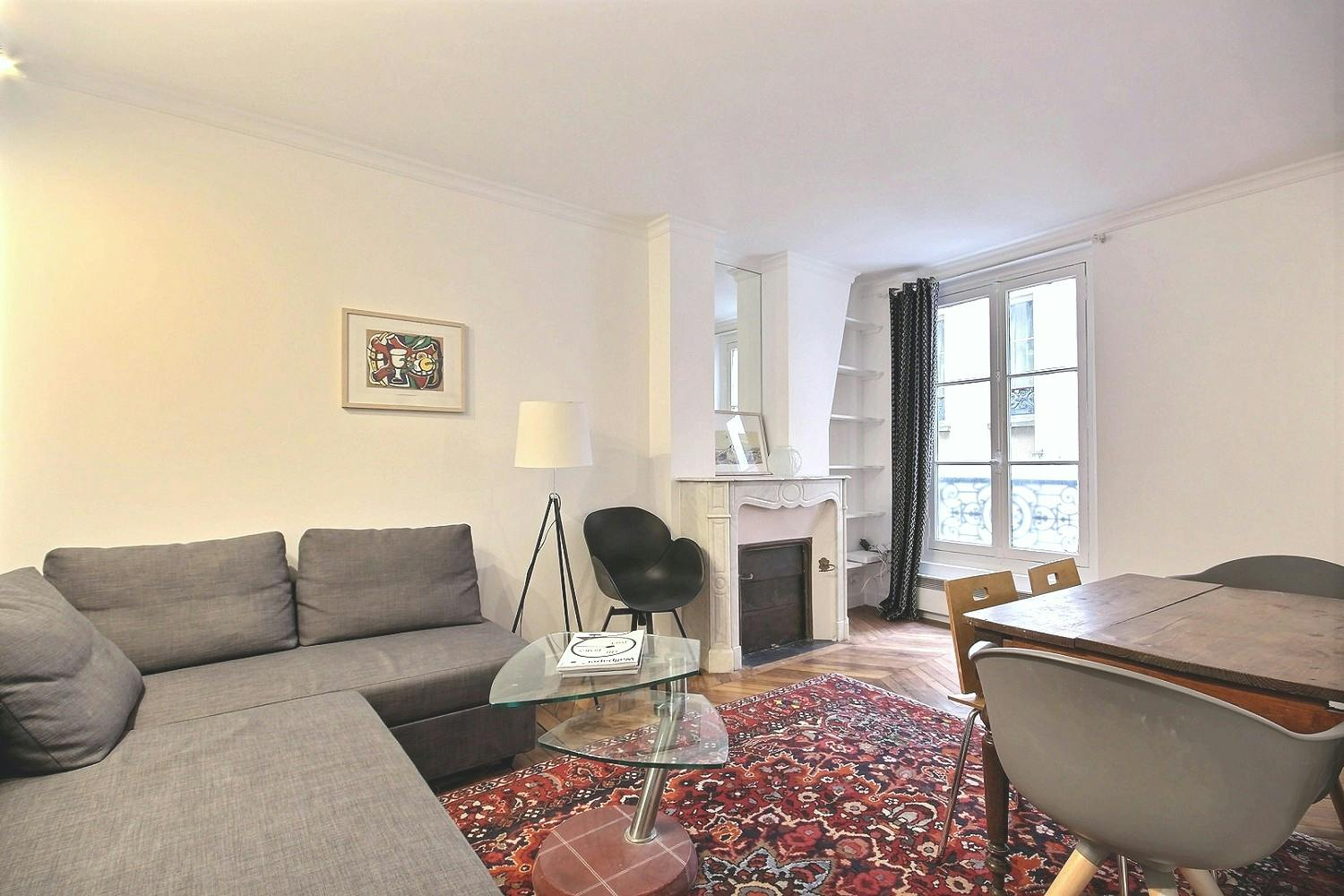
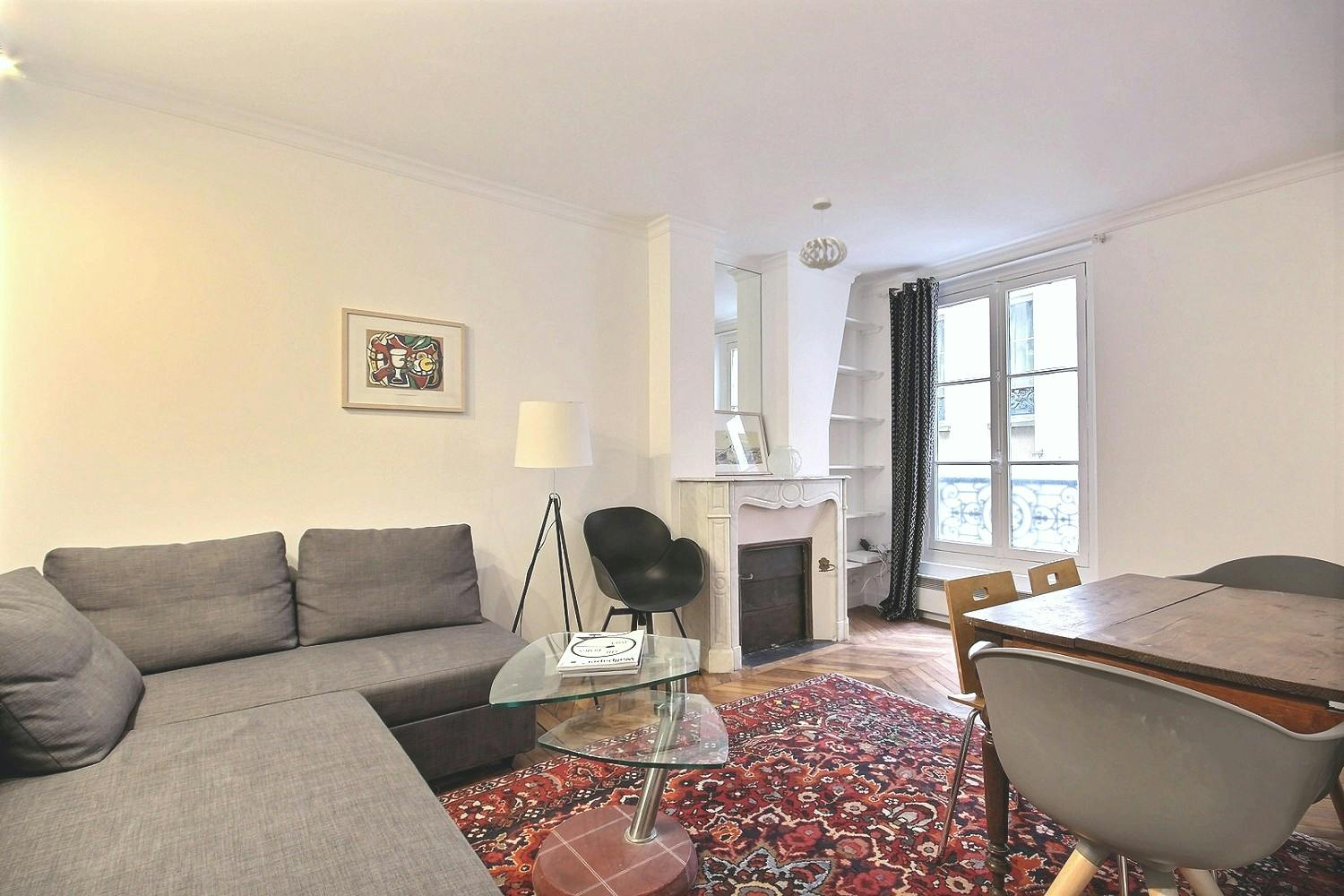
+ pendant light [797,196,849,271]
